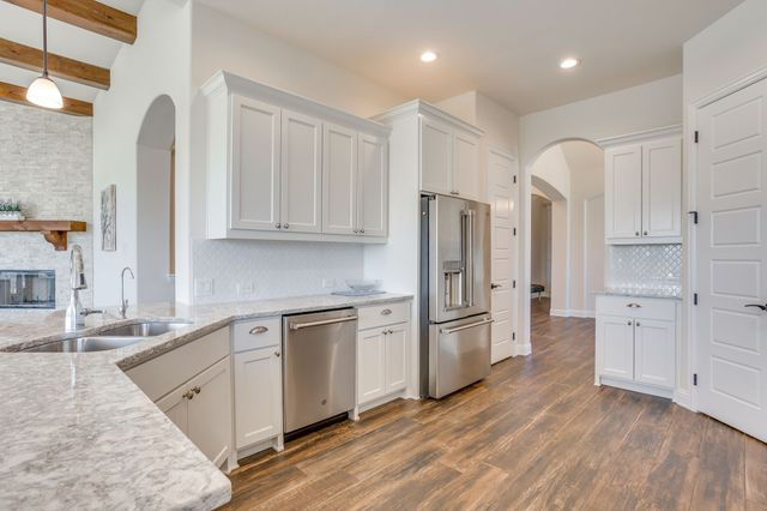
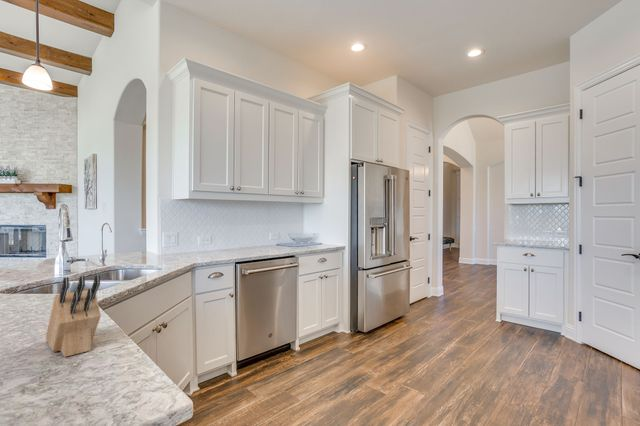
+ knife block [45,274,102,358]
